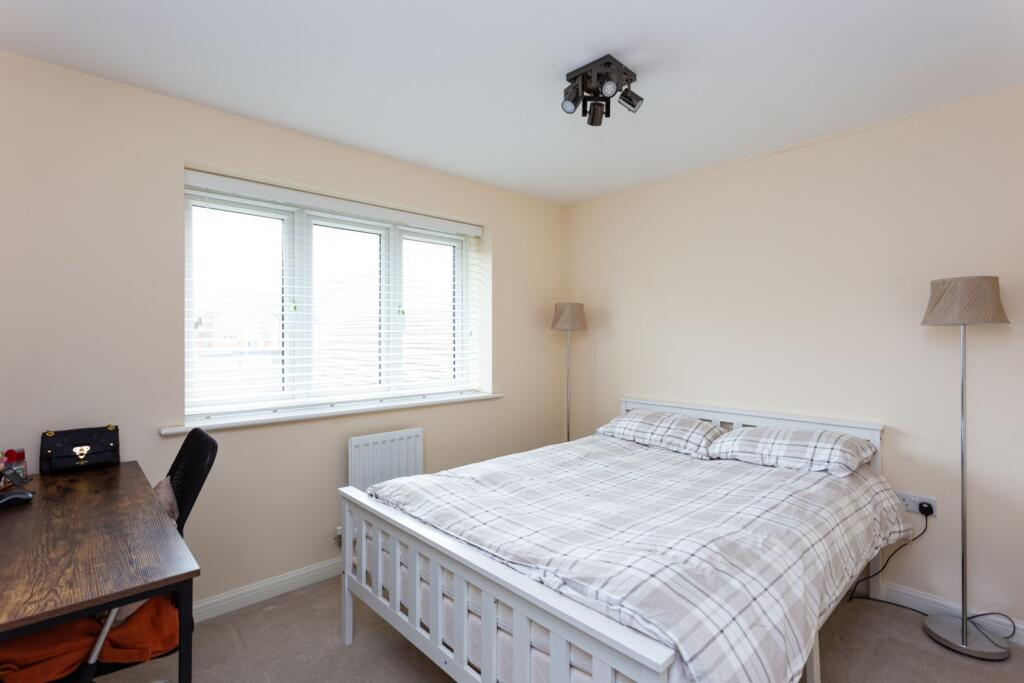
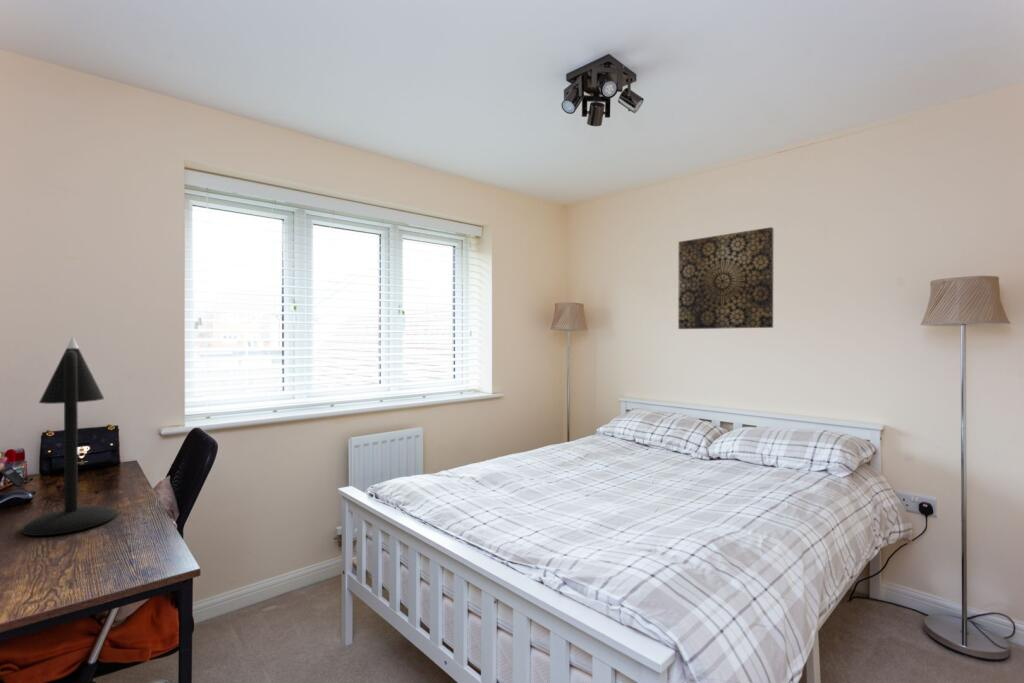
+ wall art [677,226,774,330]
+ desk lamp [21,335,117,537]
